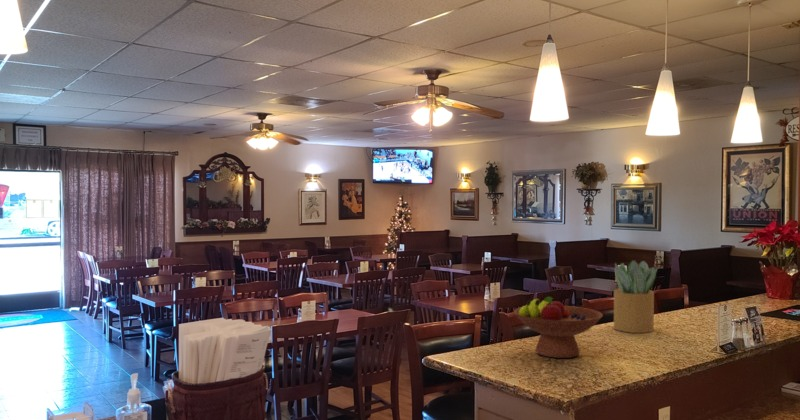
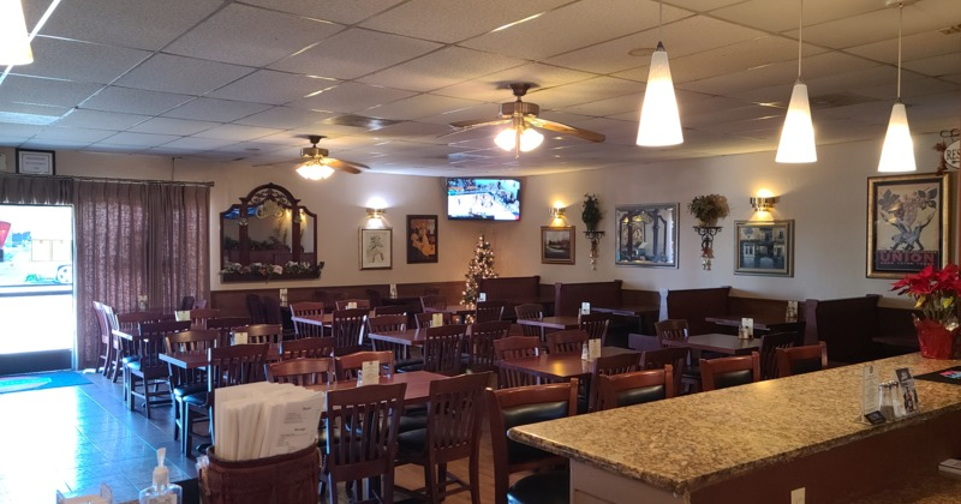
- fruit bowl [513,296,604,359]
- potted plant [613,259,659,334]
